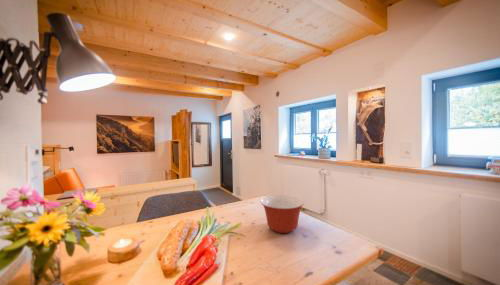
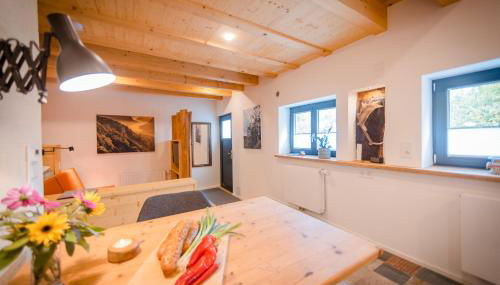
- mixing bowl [260,194,305,234]
